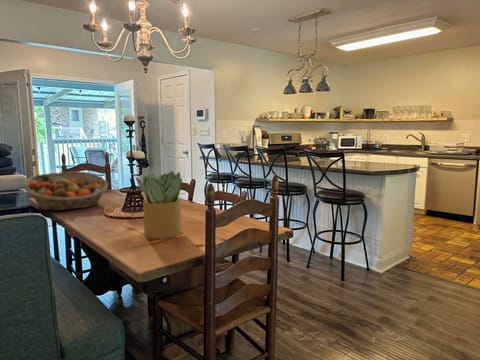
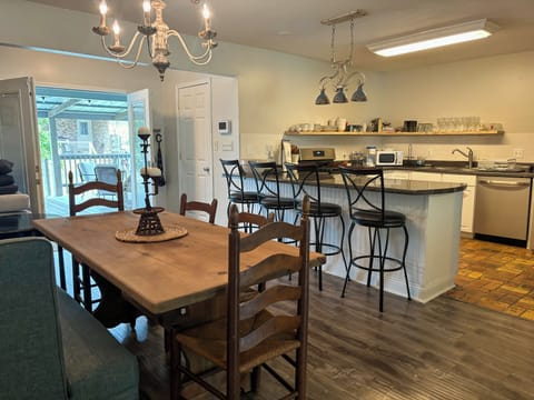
- potted plant [134,170,183,240]
- fruit basket [23,171,110,212]
